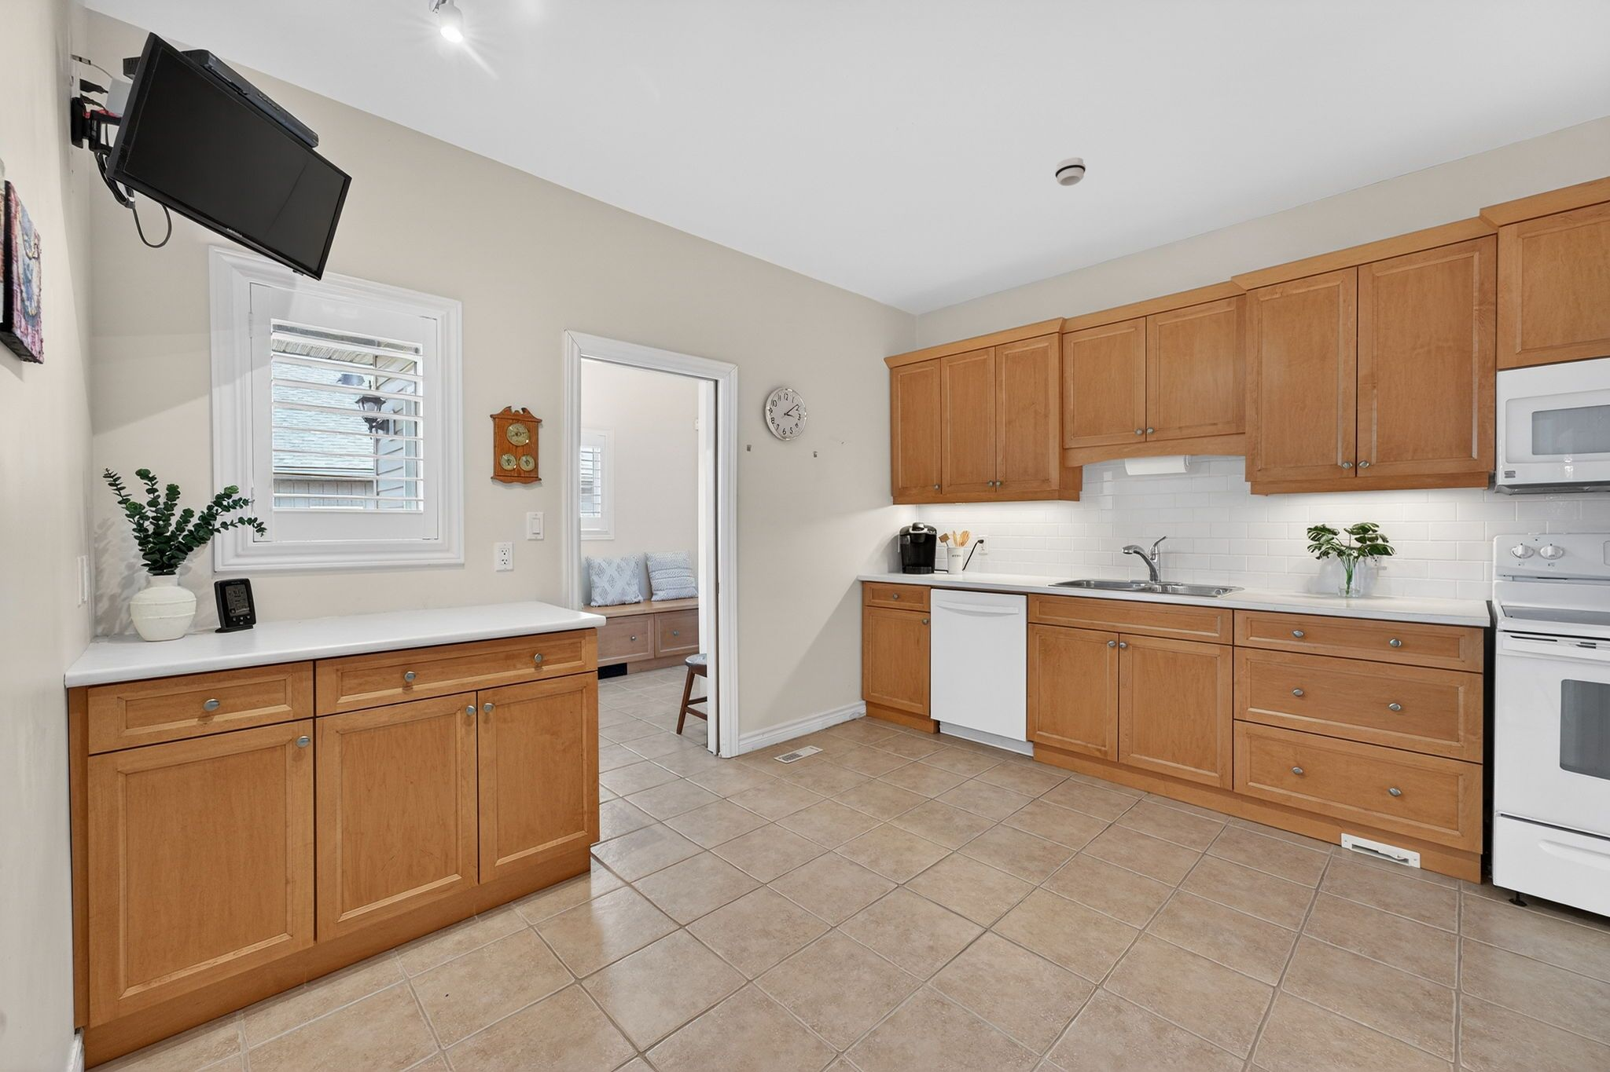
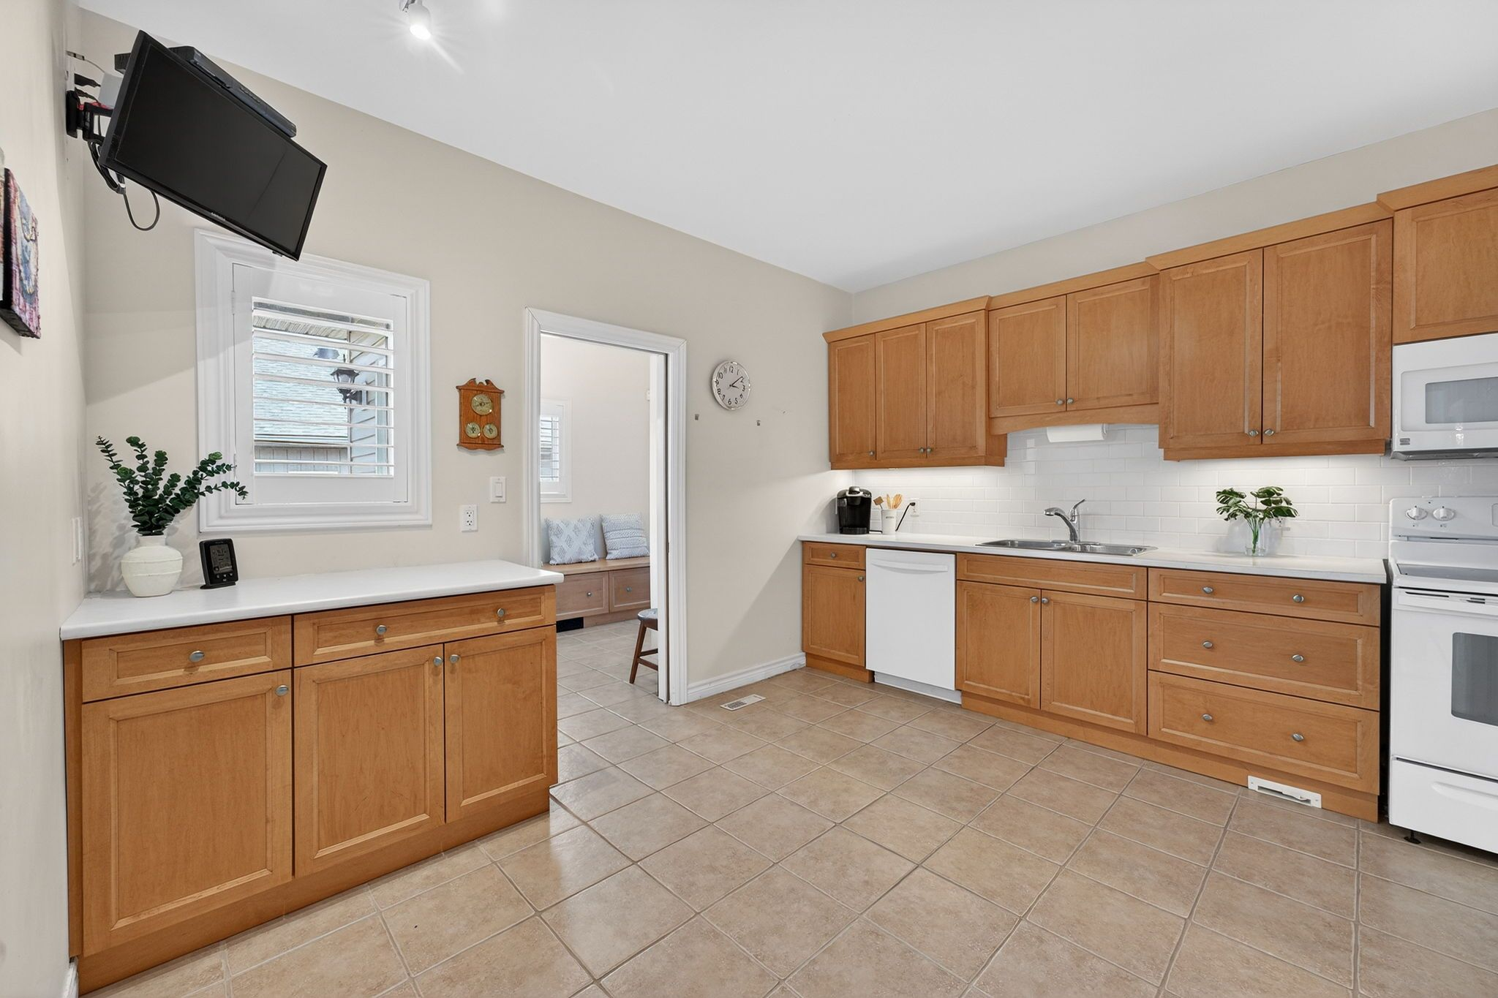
- smoke detector [1055,157,1087,187]
